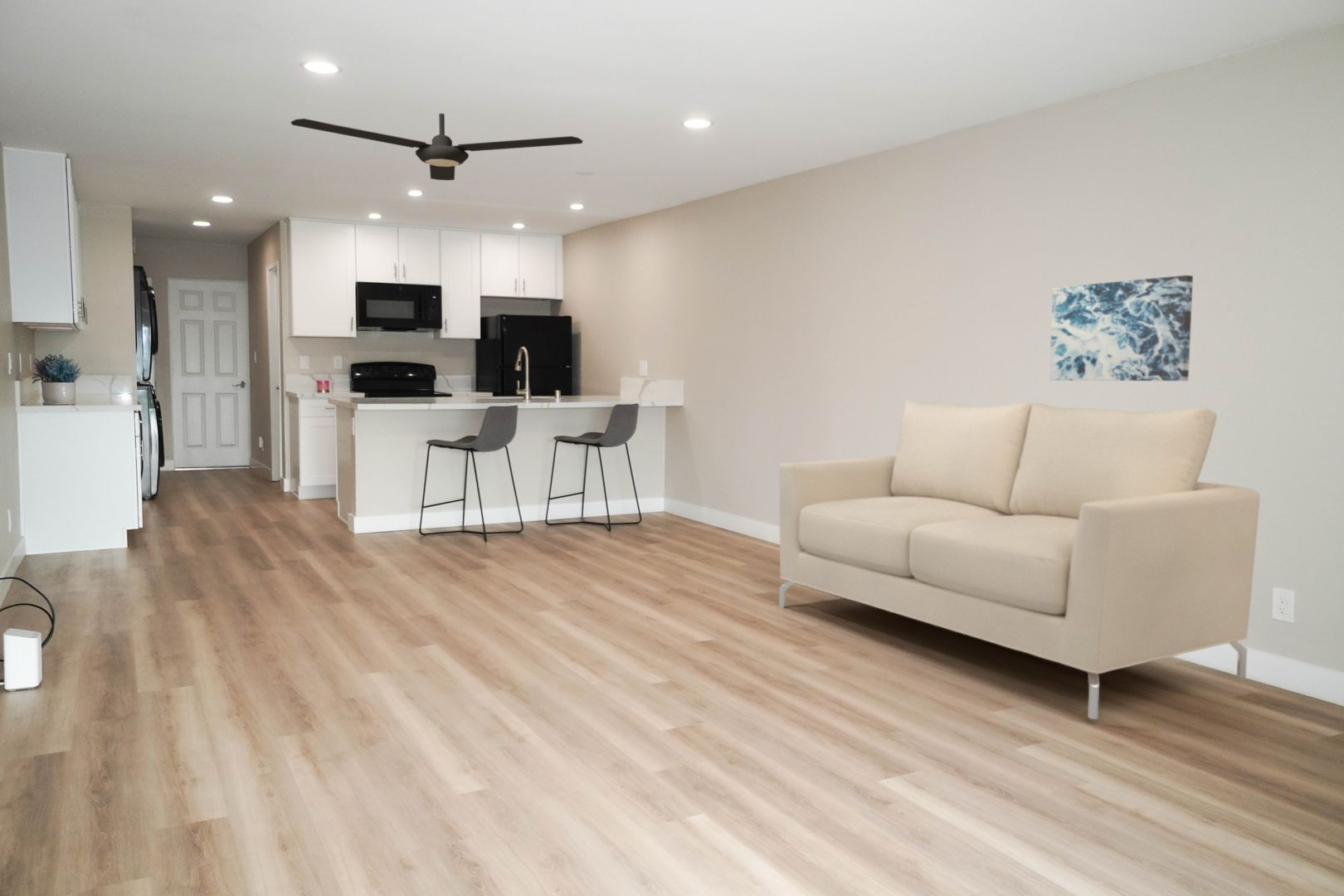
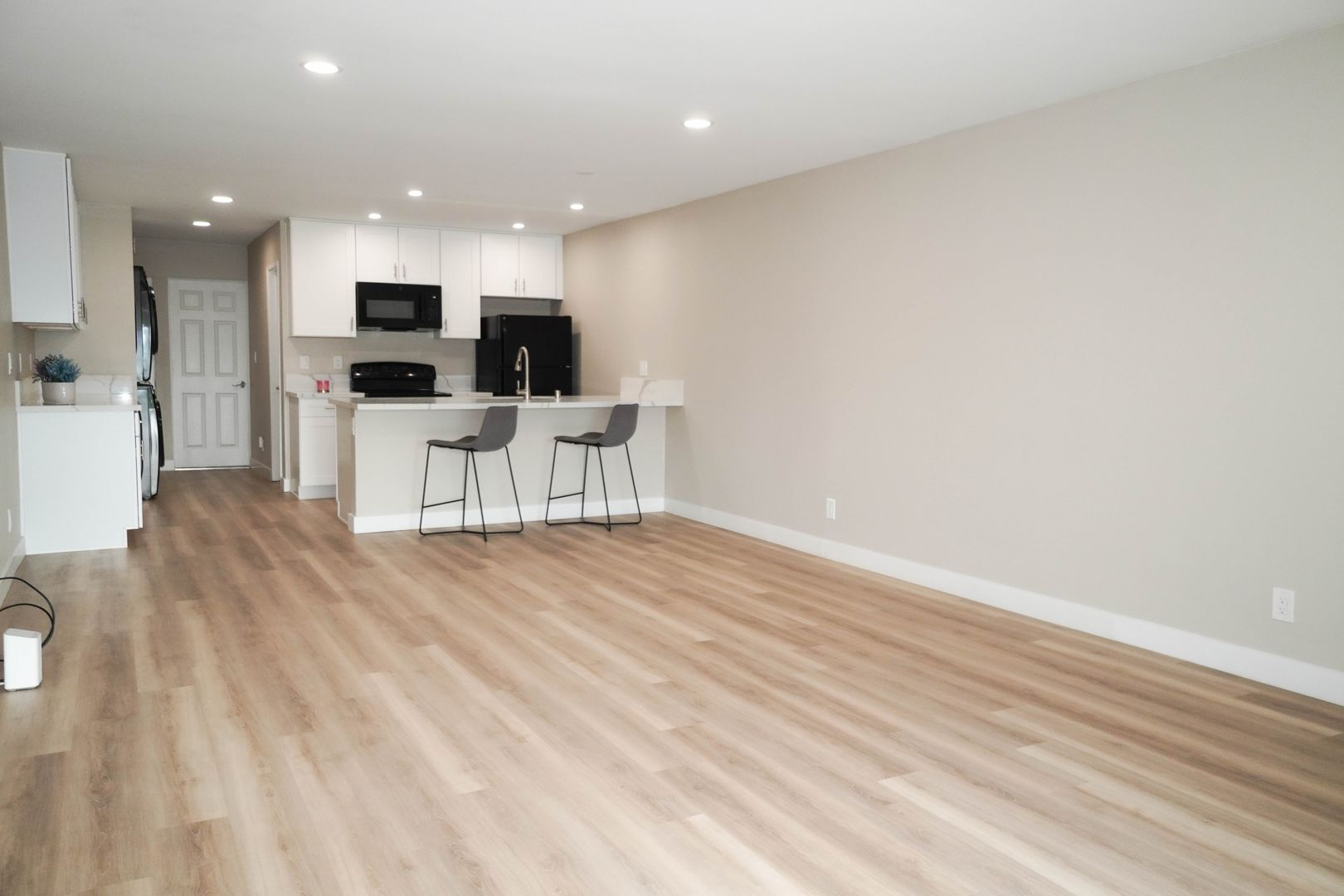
- sofa [778,399,1261,720]
- wall art [1049,275,1194,382]
- ceiling fan [290,113,584,181]
